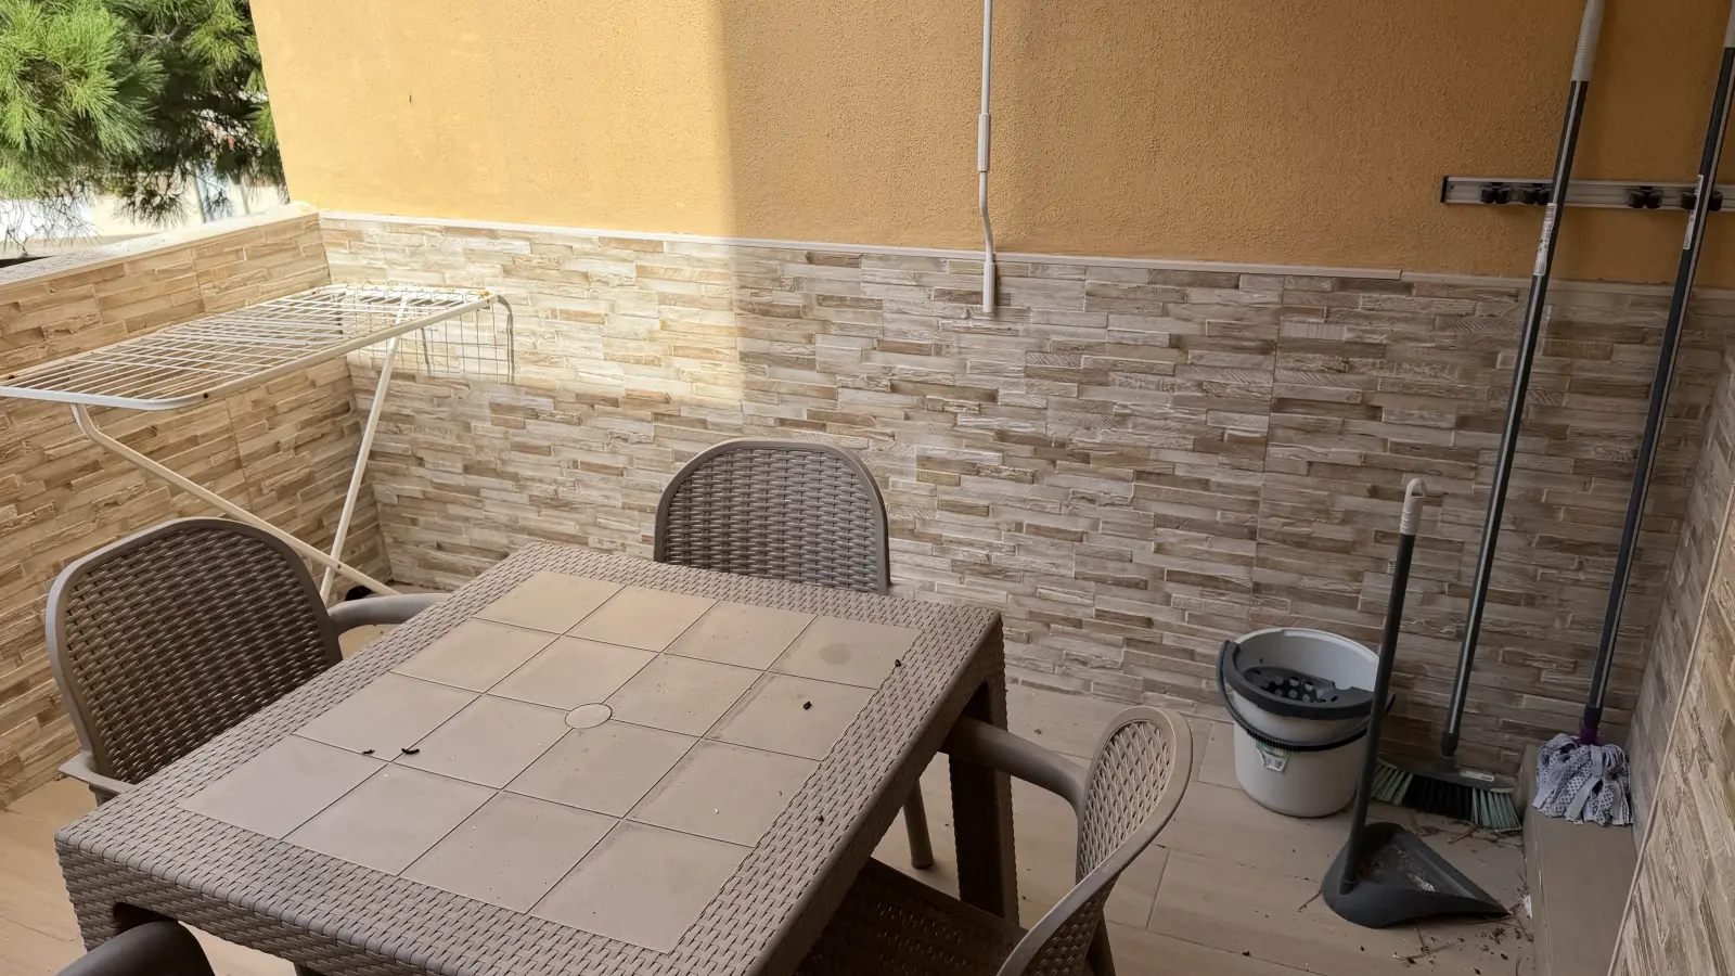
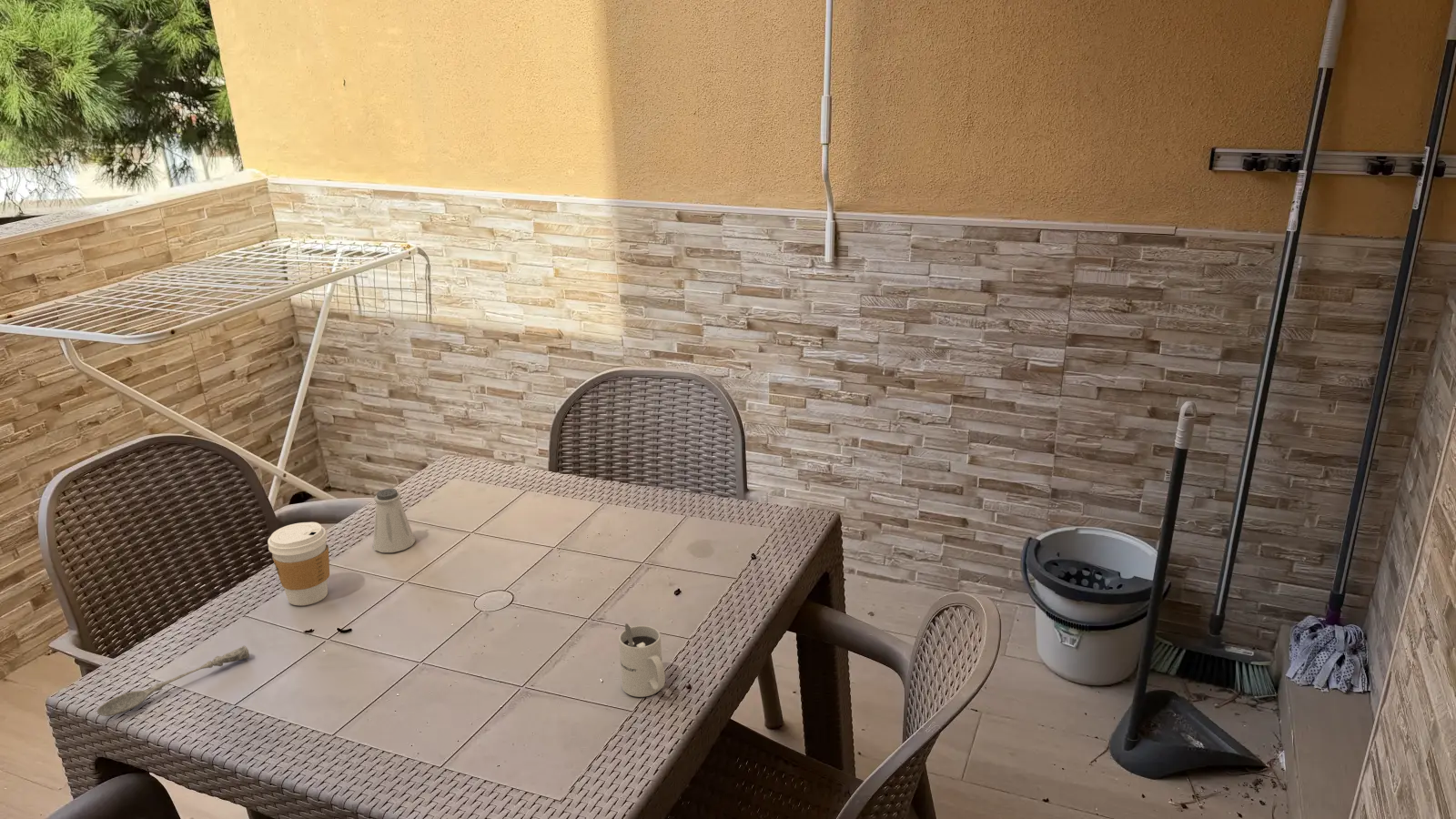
+ coffee cup [267,521,330,606]
+ mug [618,622,666,698]
+ saltshaker [372,488,416,553]
+ soupspoon [96,645,250,717]
